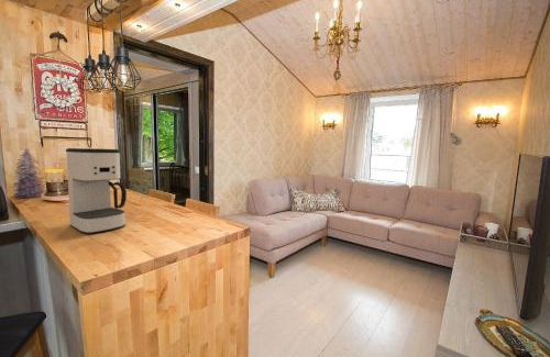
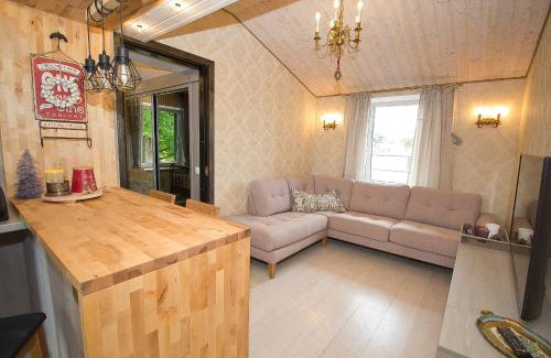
- coffee maker [65,147,128,235]
